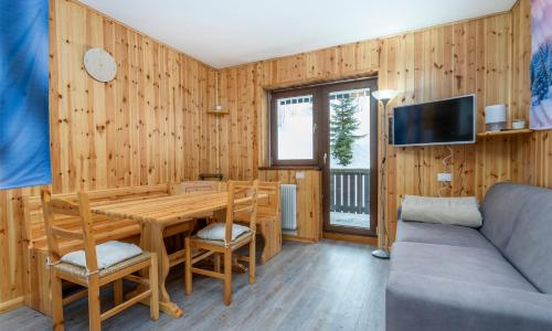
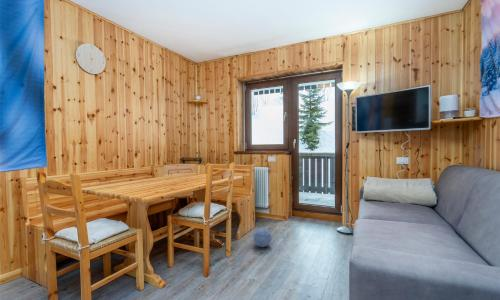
+ ball [252,227,272,248]
